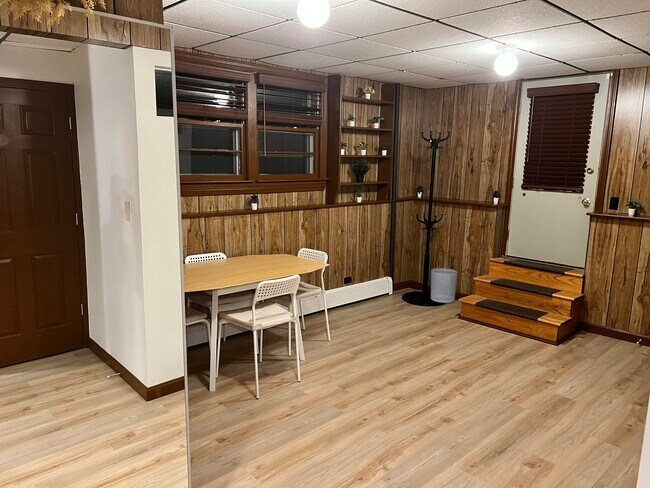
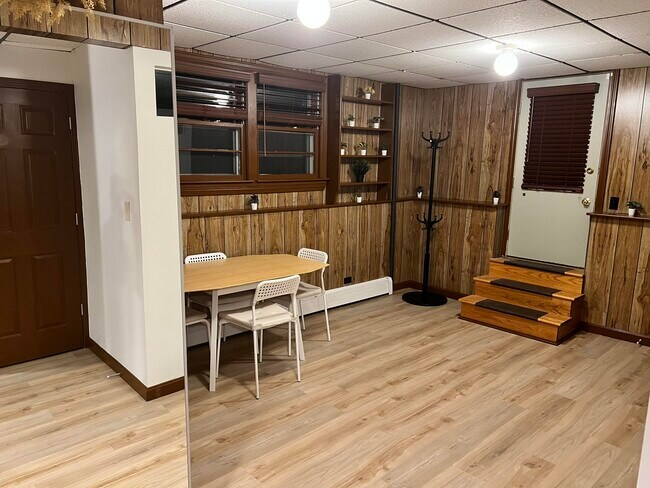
- waste bin [430,268,458,304]
